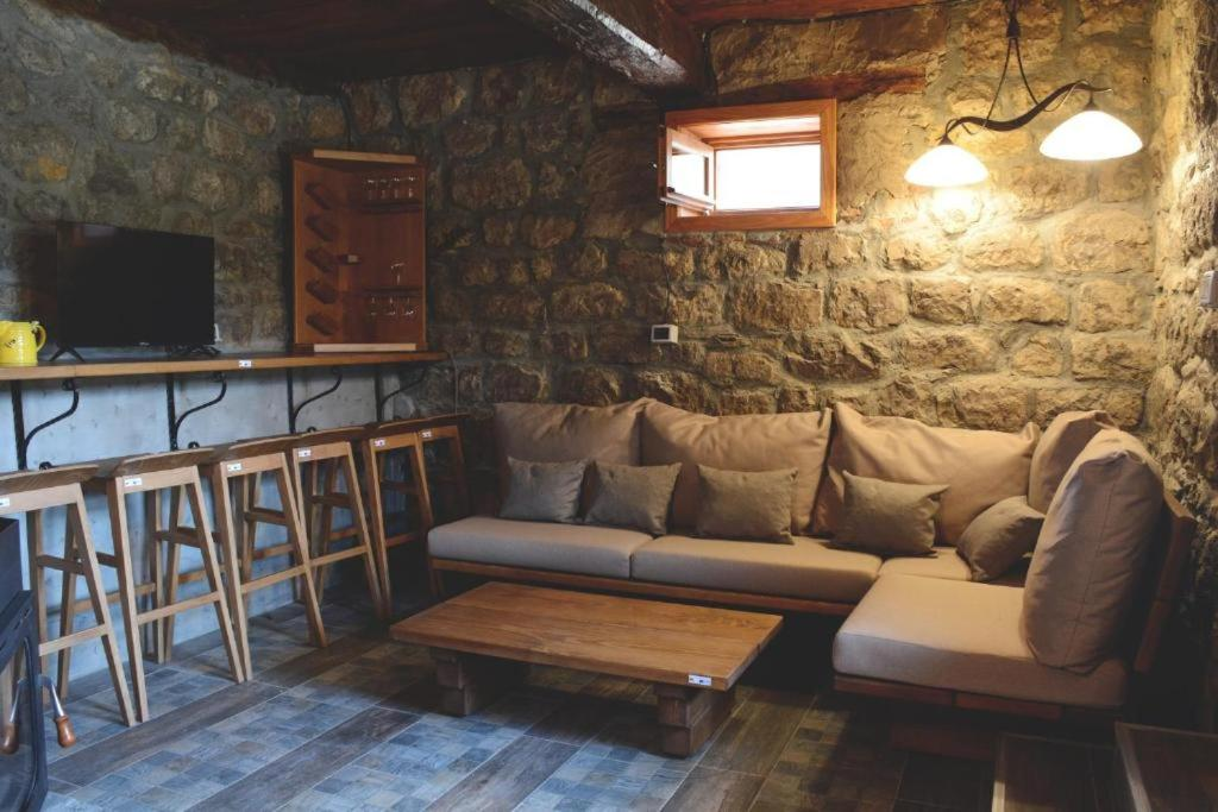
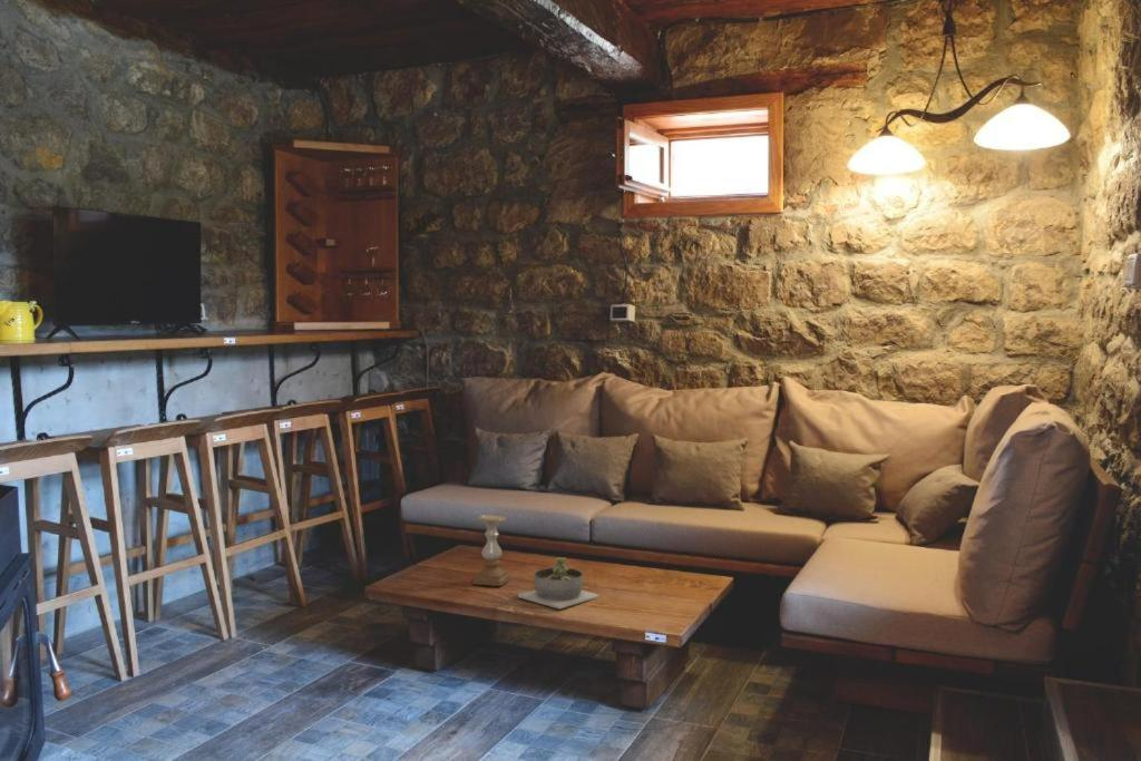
+ succulent planter [517,556,601,611]
+ candle holder [472,513,511,587]
